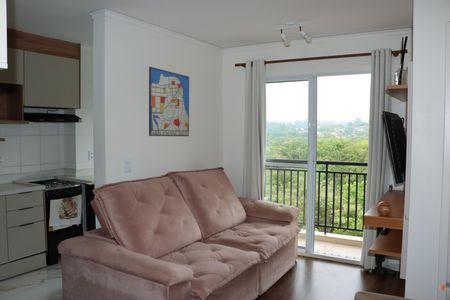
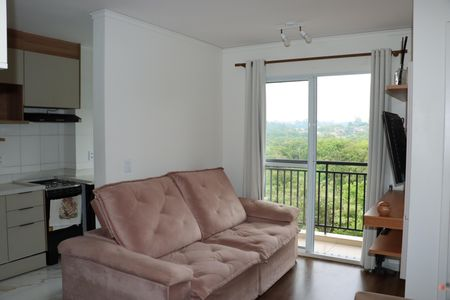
- wall art [148,66,190,137]
